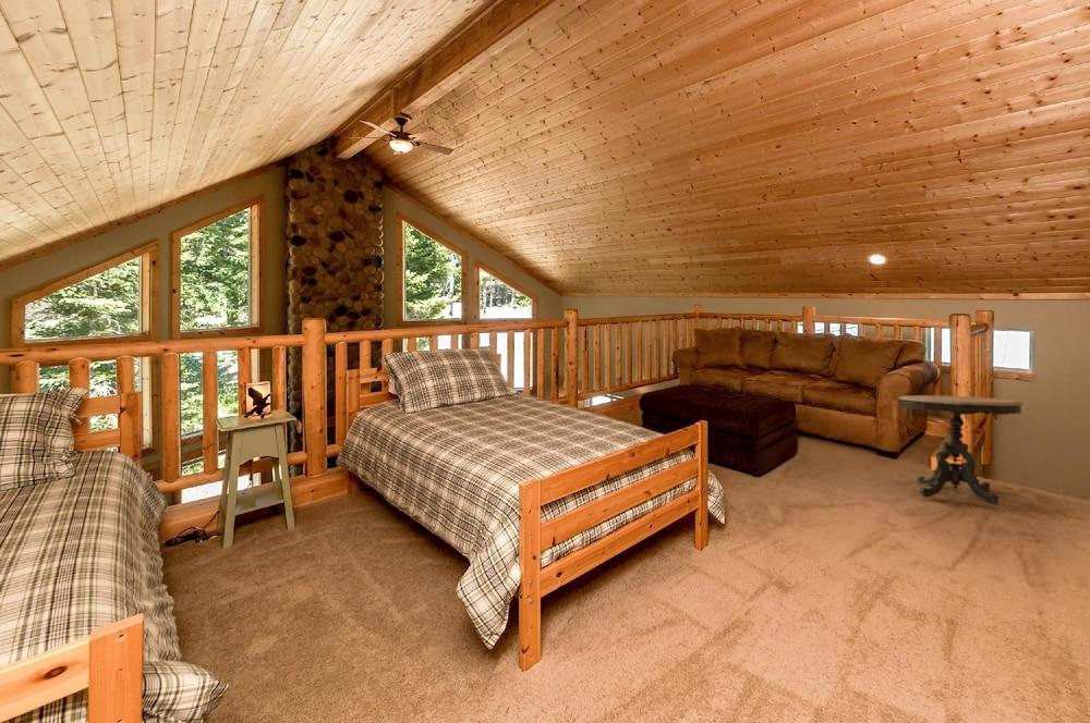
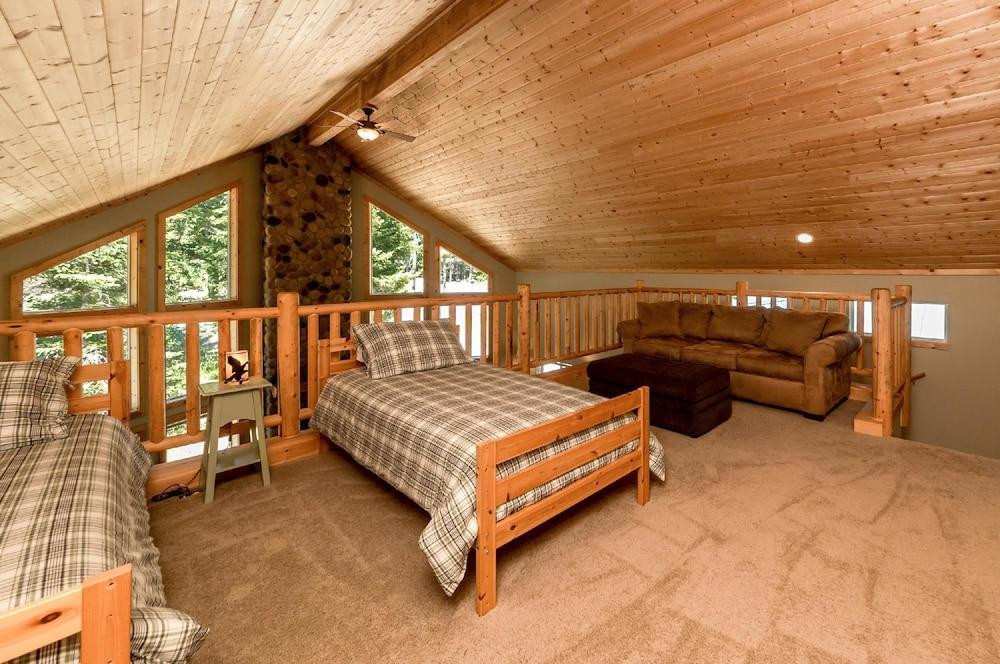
- side table [897,394,1026,505]
